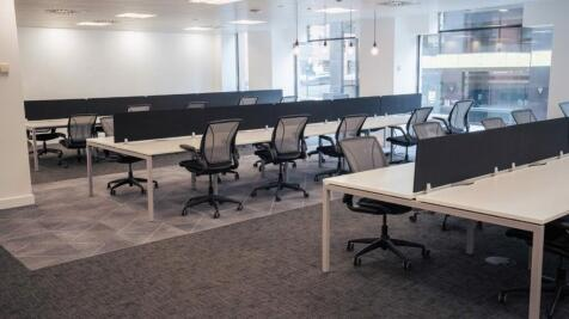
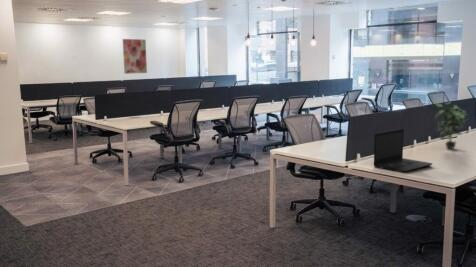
+ potted plant [434,102,468,150]
+ wall art [122,38,148,75]
+ laptop [373,128,434,174]
